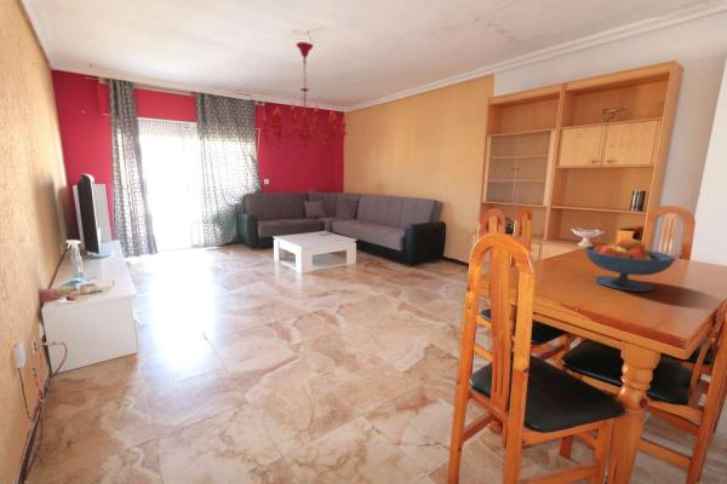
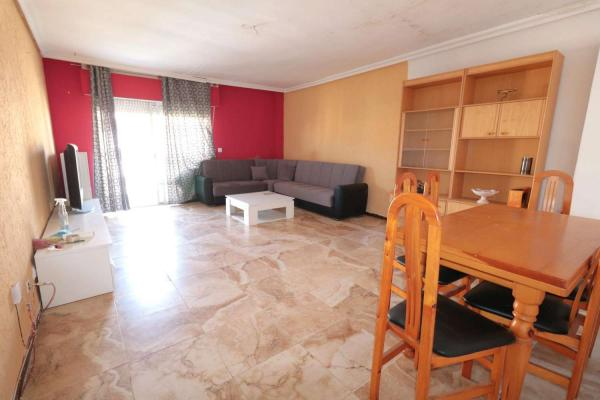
- chandelier [261,41,349,152]
- fruit bowl [583,237,677,293]
